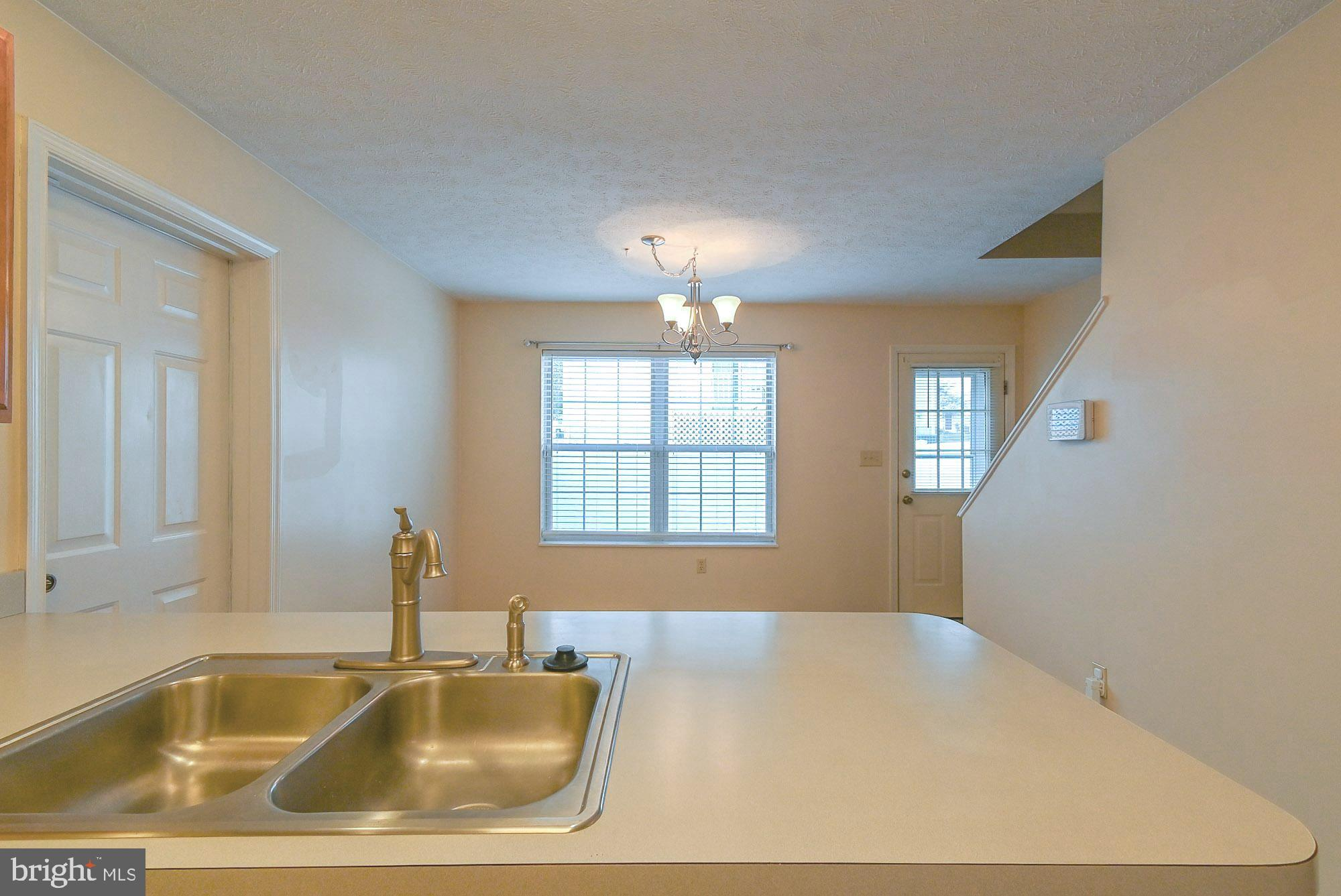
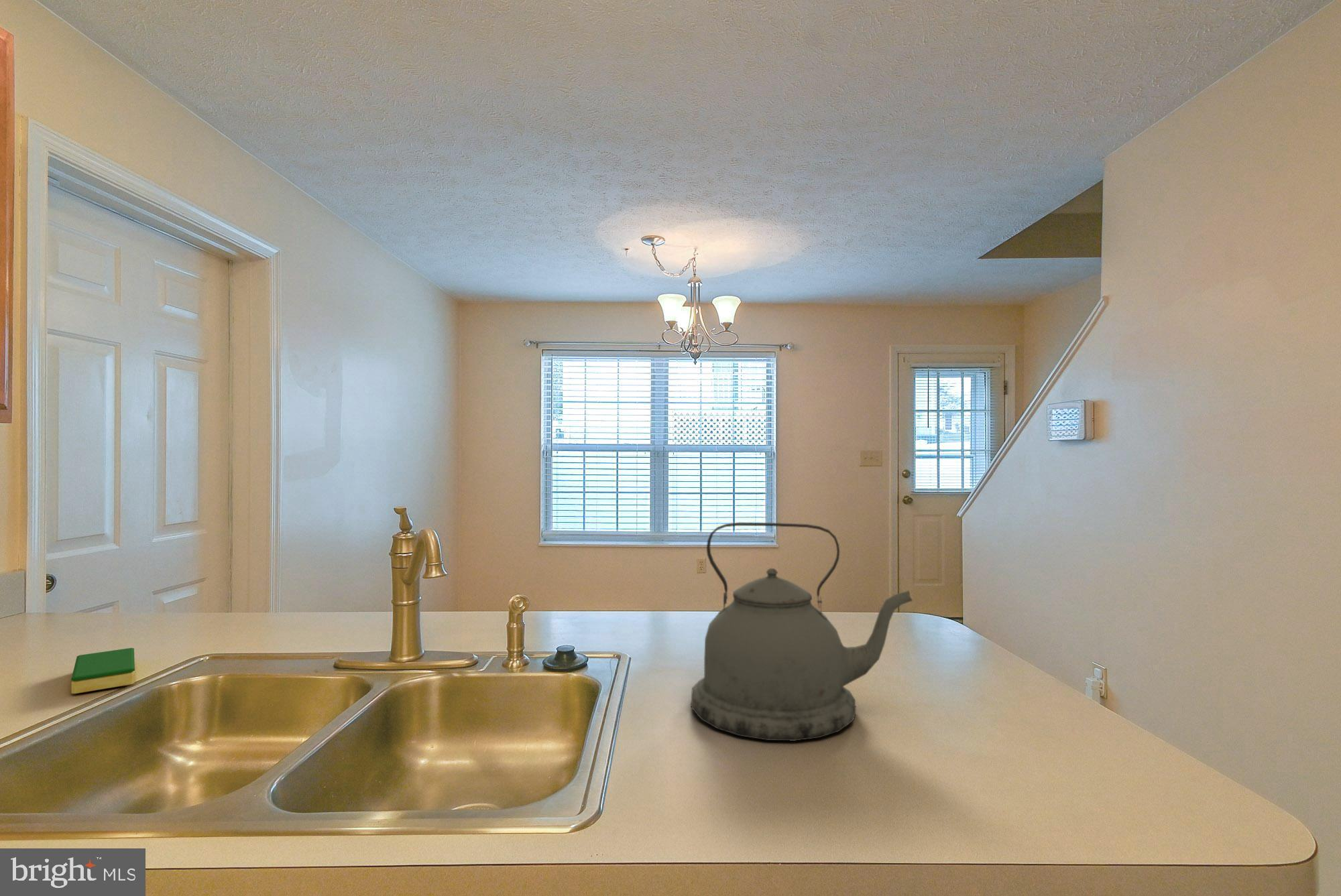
+ kettle [691,522,913,742]
+ dish sponge [71,647,135,694]
